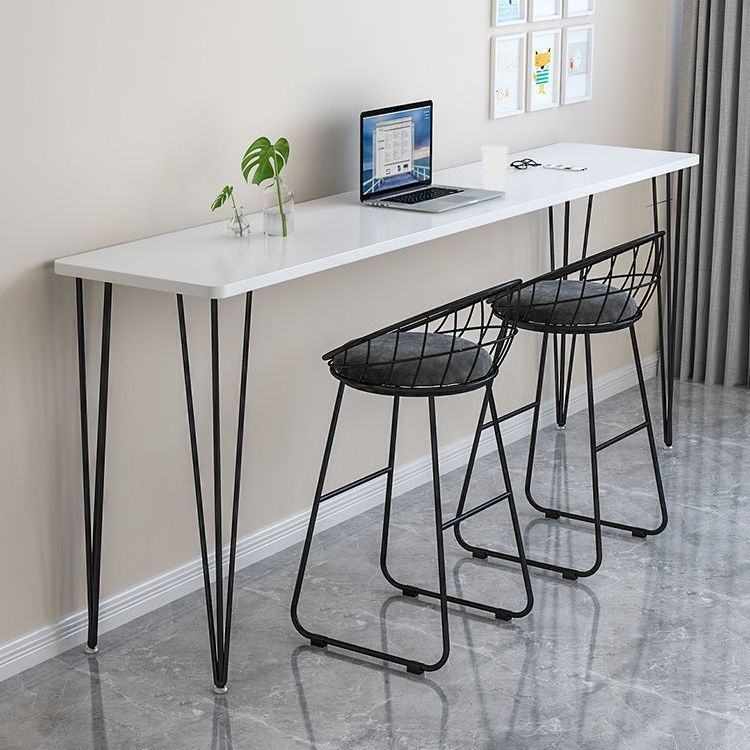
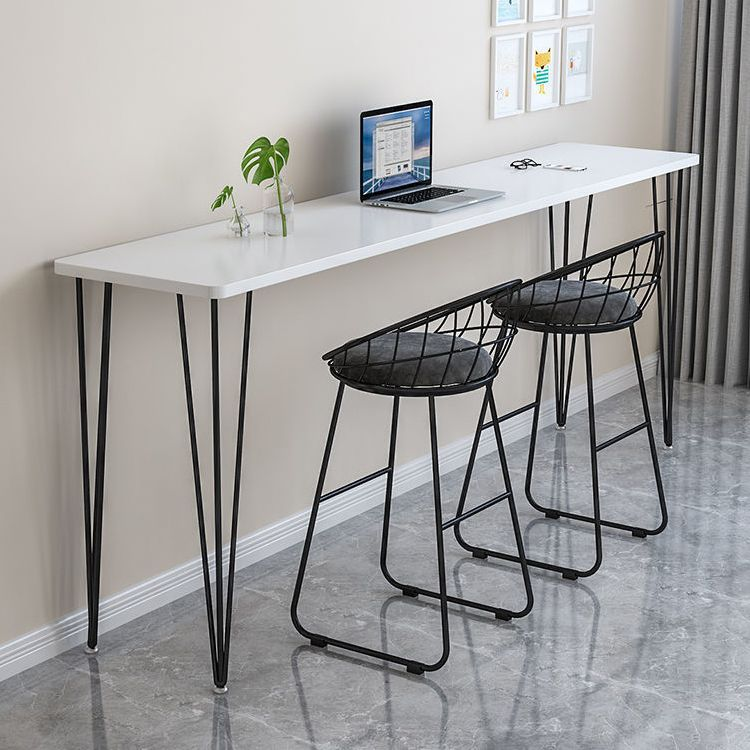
- cup [481,145,509,191]
